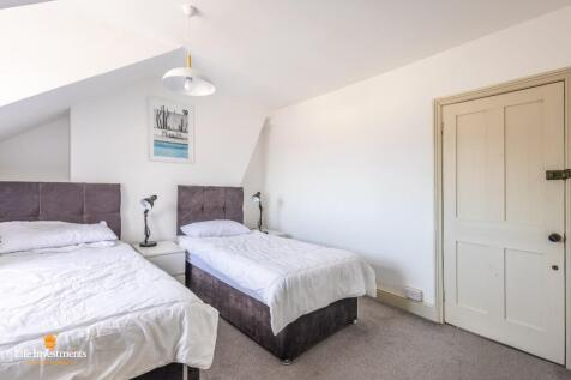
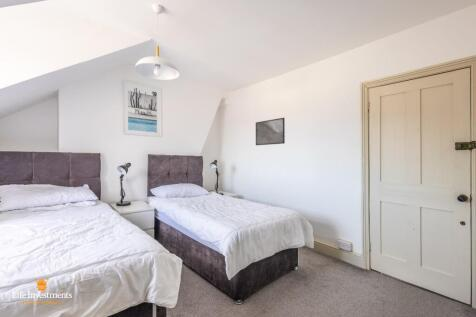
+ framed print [255,117,286,146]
